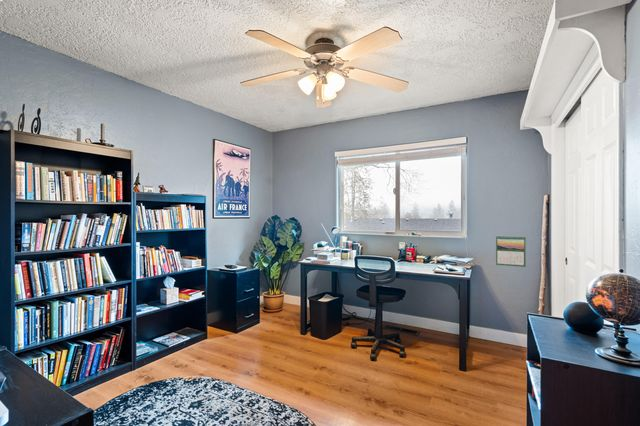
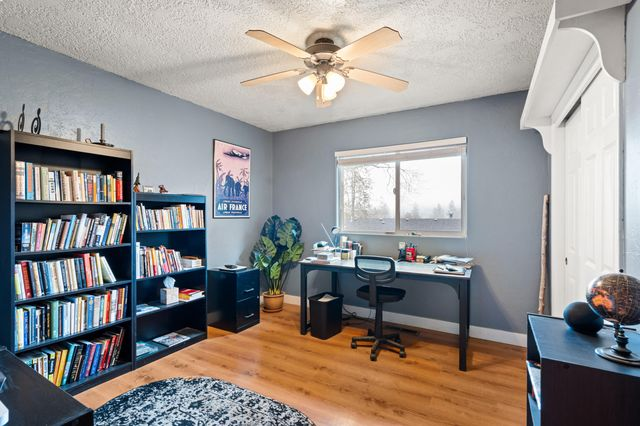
- calendar [495,235,527,268]
